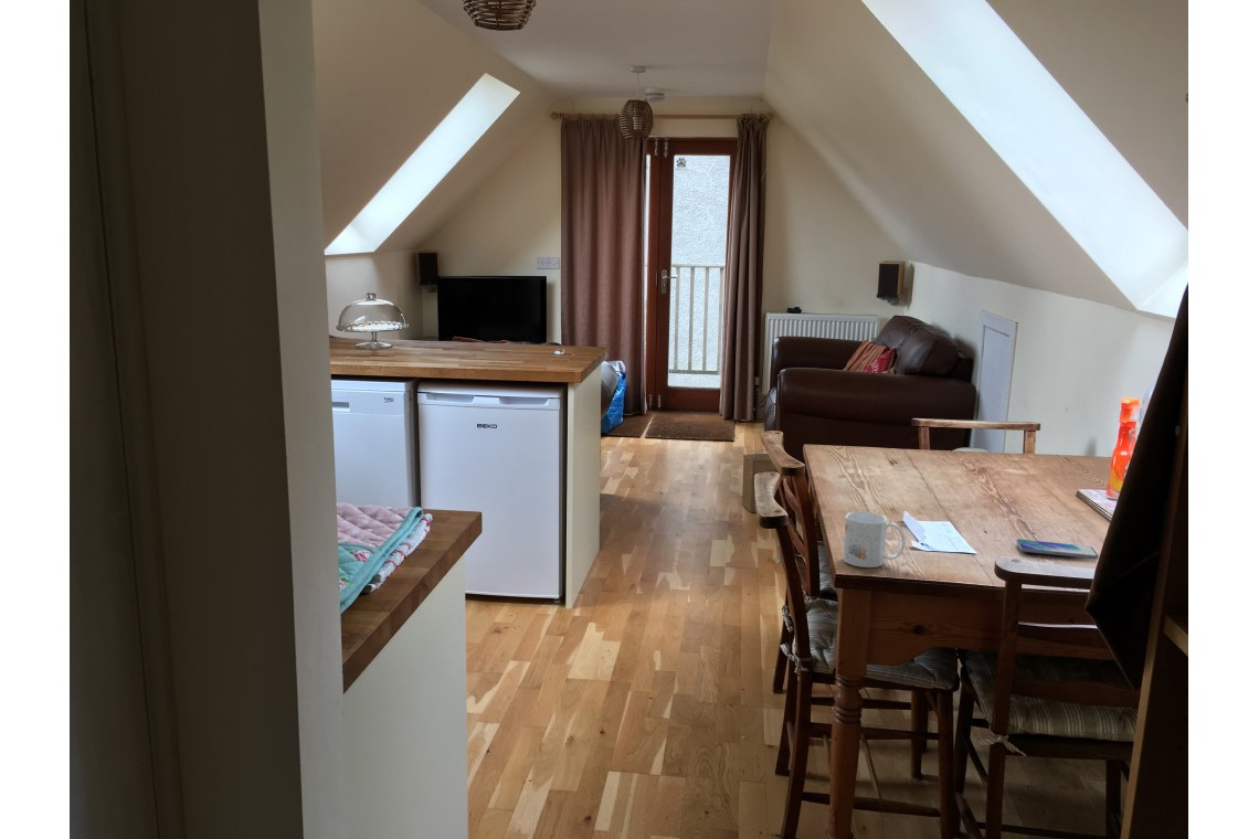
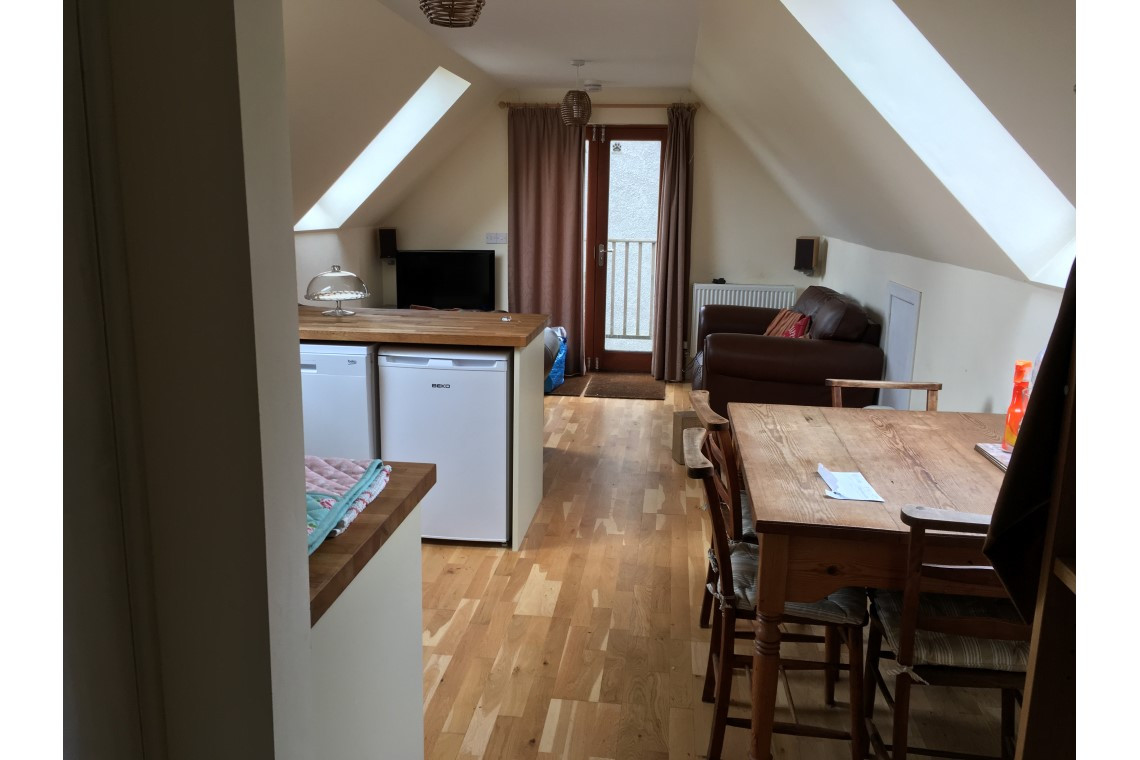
- smartphone [1016,538,1099,560]
- mug [842,511,907,569]
